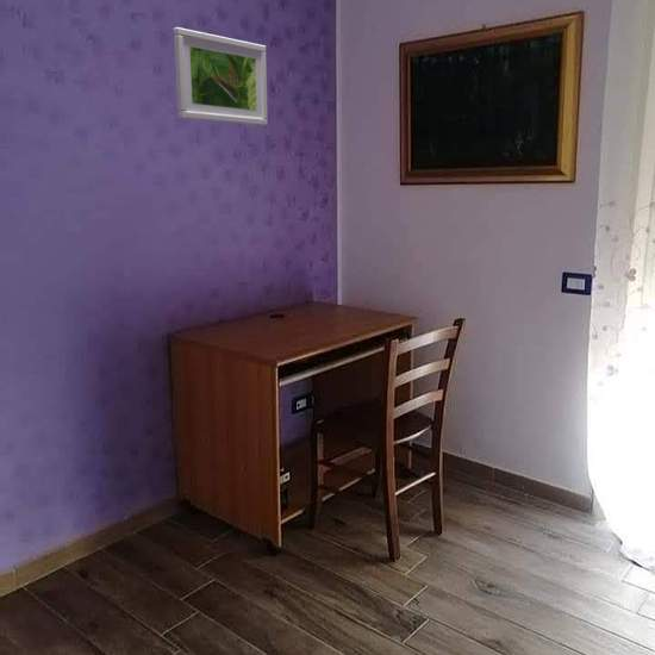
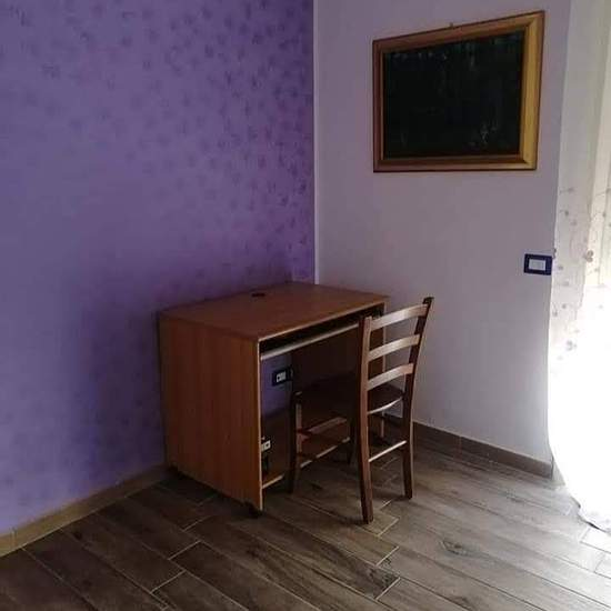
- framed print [173,26,269,127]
